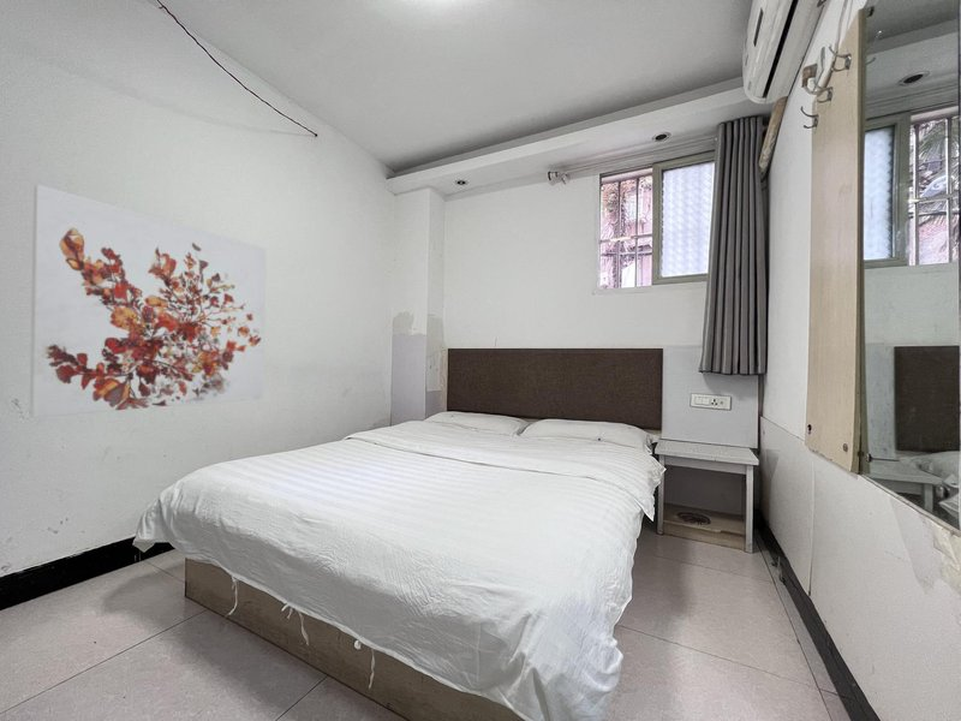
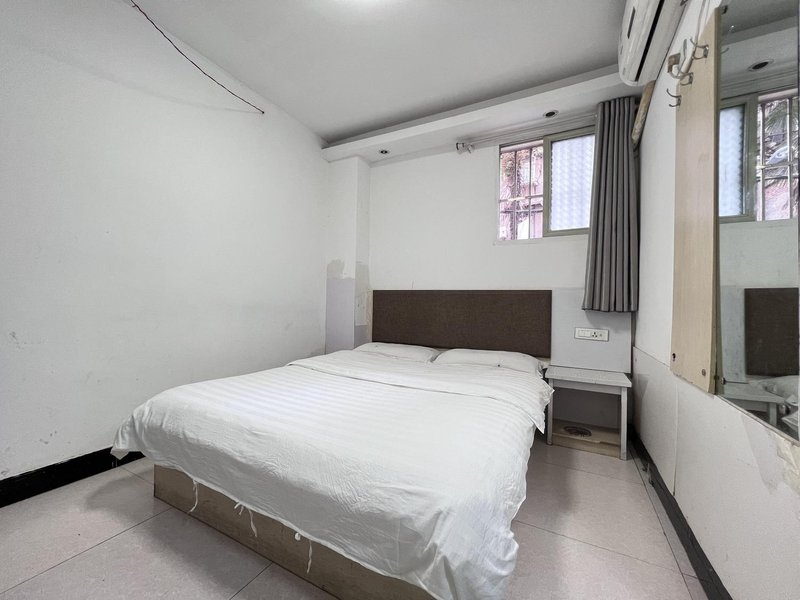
- wall art [29,183,267,418]
